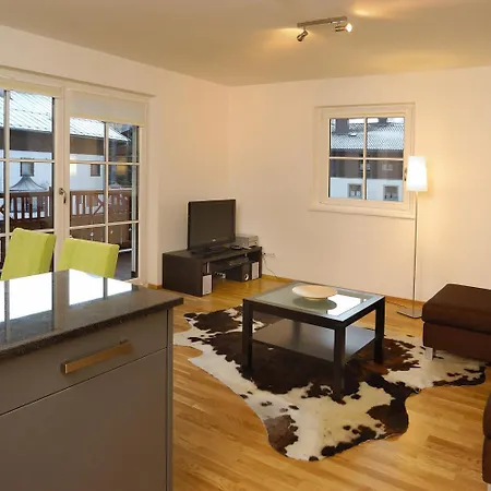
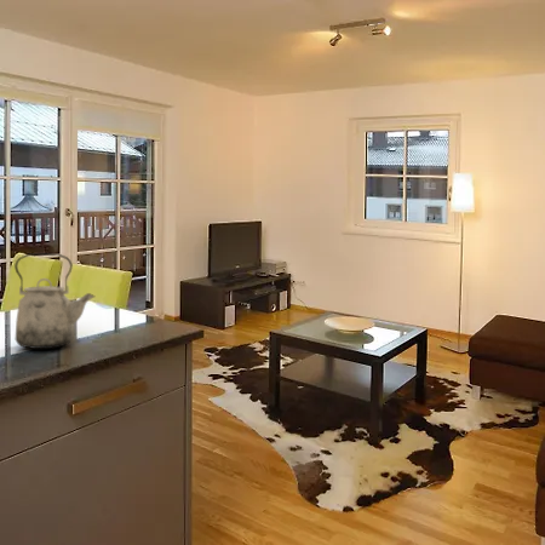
+ kettle [13,252,96,350]
